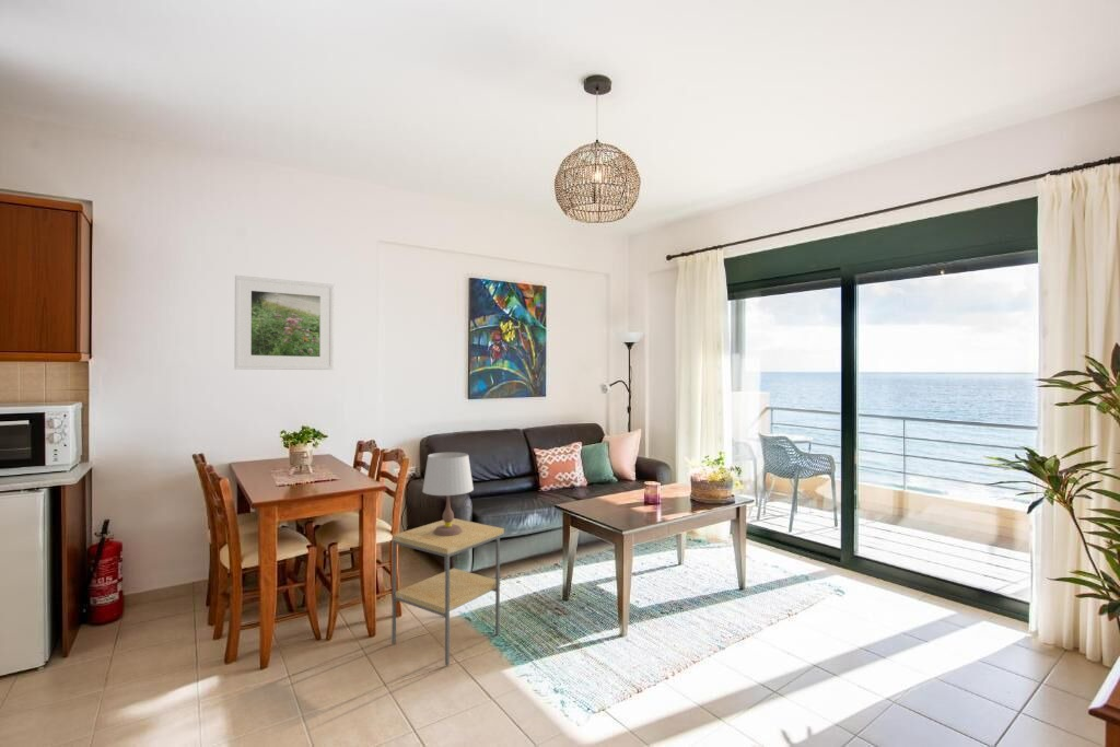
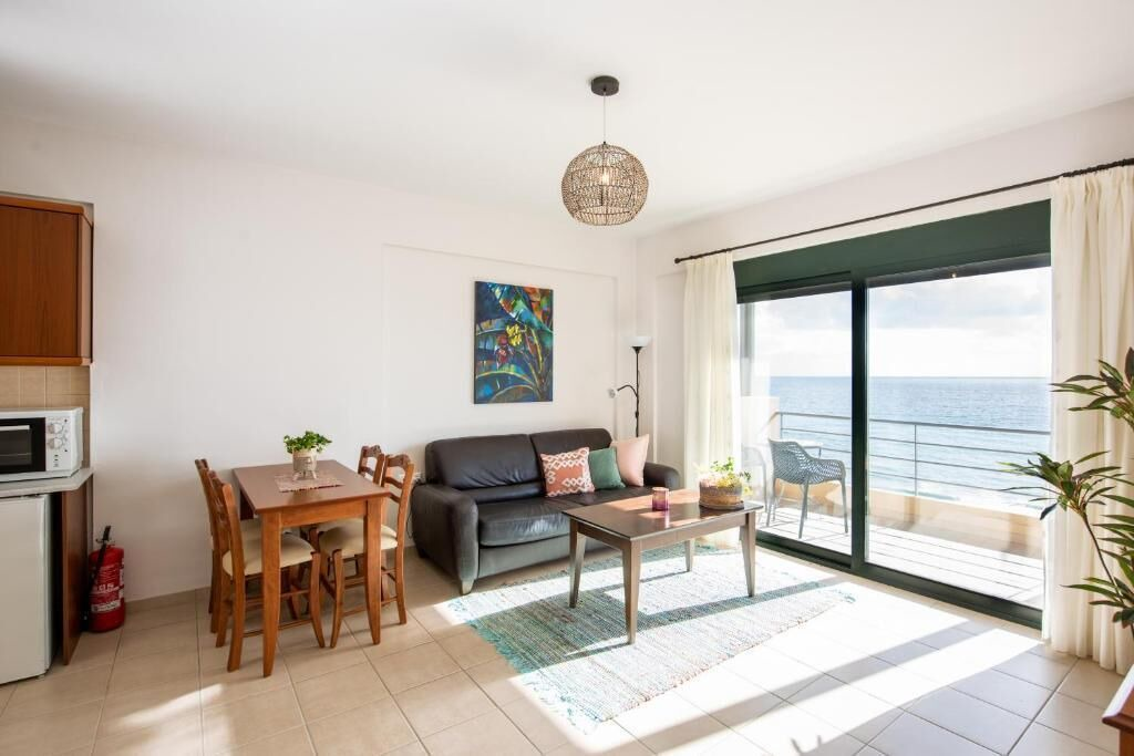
- side table [390,517,505,667]
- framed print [234,275,335,371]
- table lamp [421,452,475,536]
